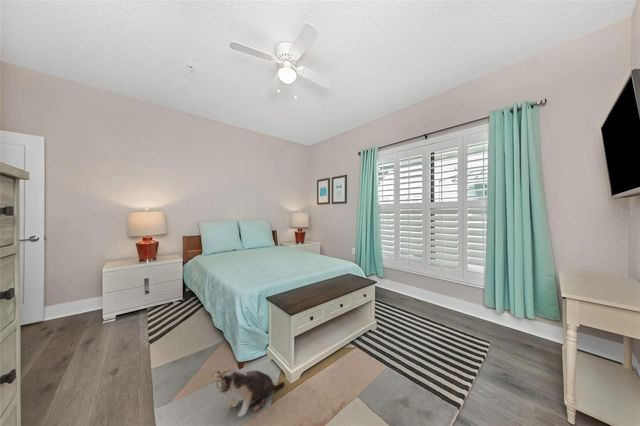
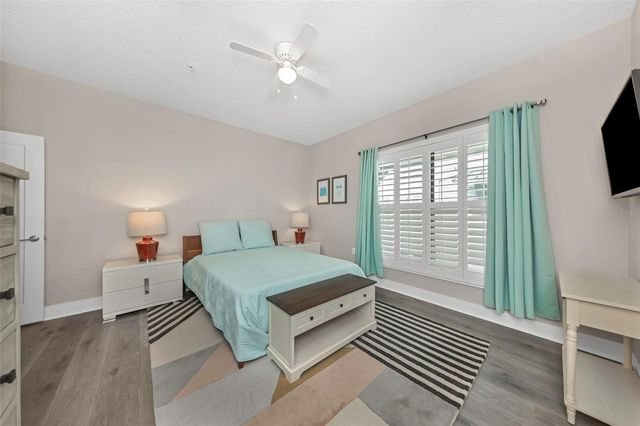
- plush toy [211,368,285,418]
